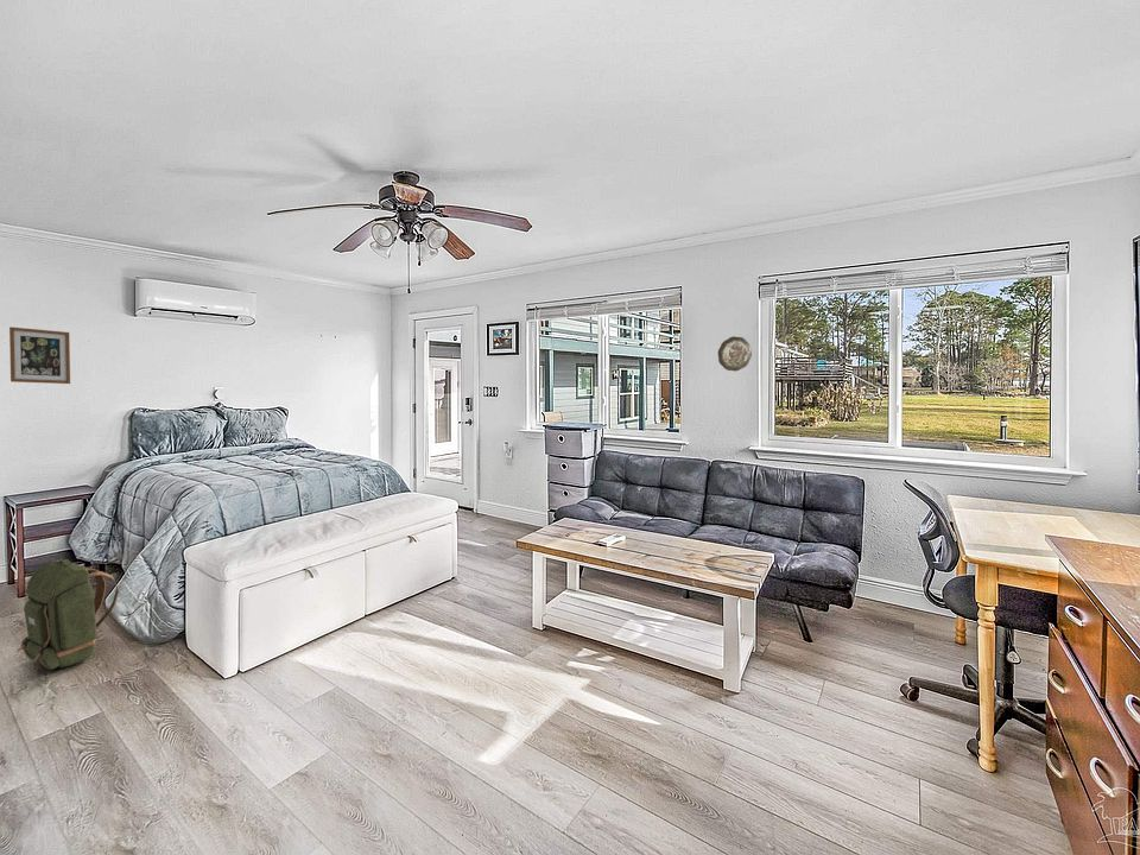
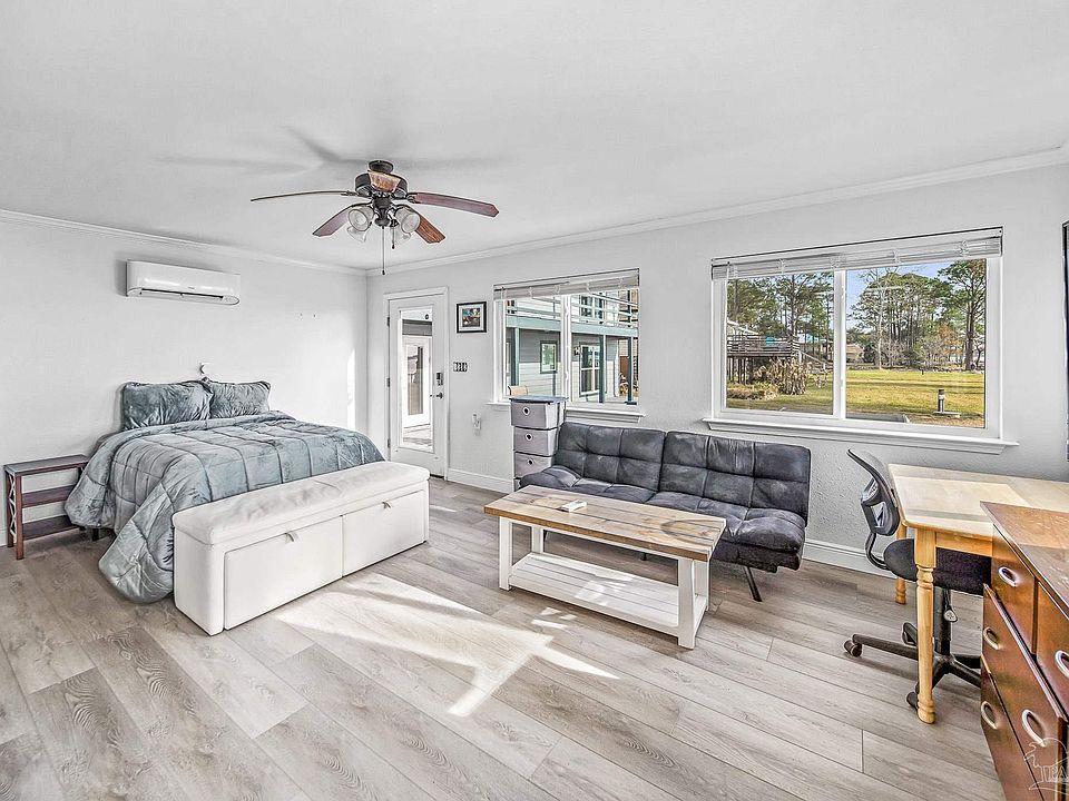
- backpack [15,558,120,671]
- wall art [8,325,71,385]
- decorative plate [717,335,753,372]
